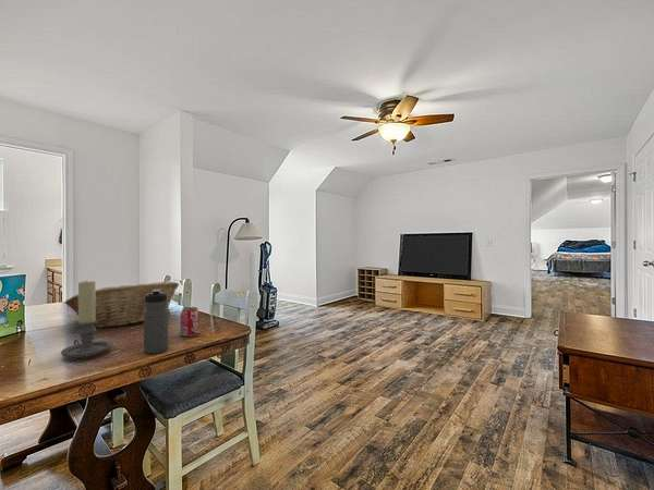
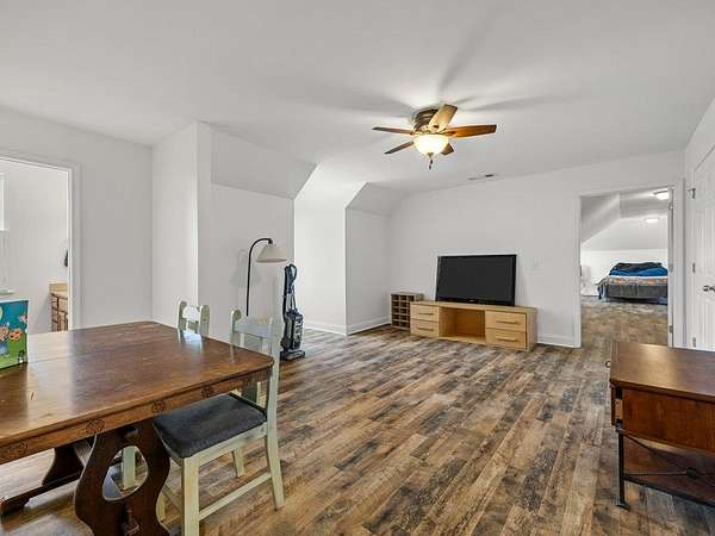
- candle holder [60,279,112,359]
- water bottle [143,290,169,355]
- fruit basket [64,280,180,329]
- beverage can [180,306,201,338]
